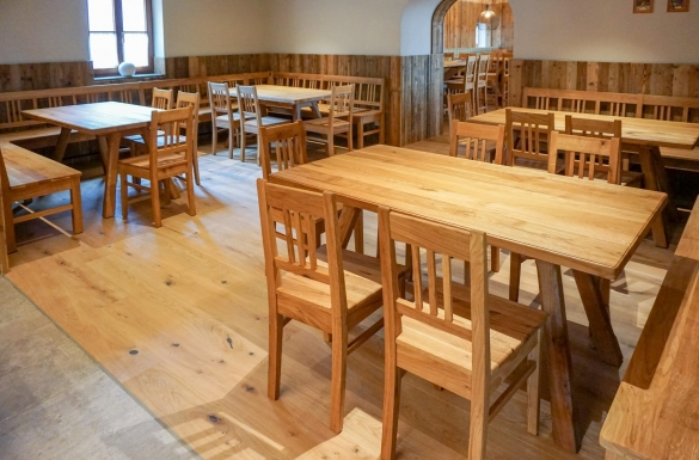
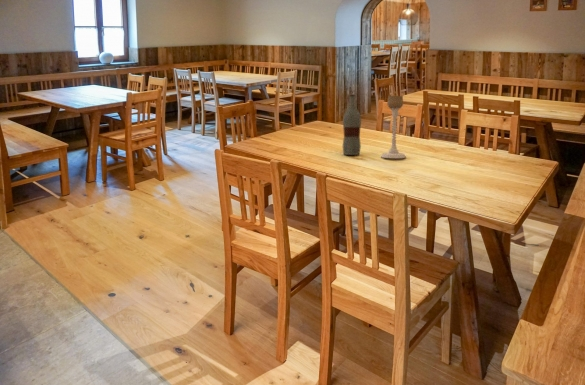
+ candle holder [380,95,407,159]
+ bottle [342,93,362,156]
